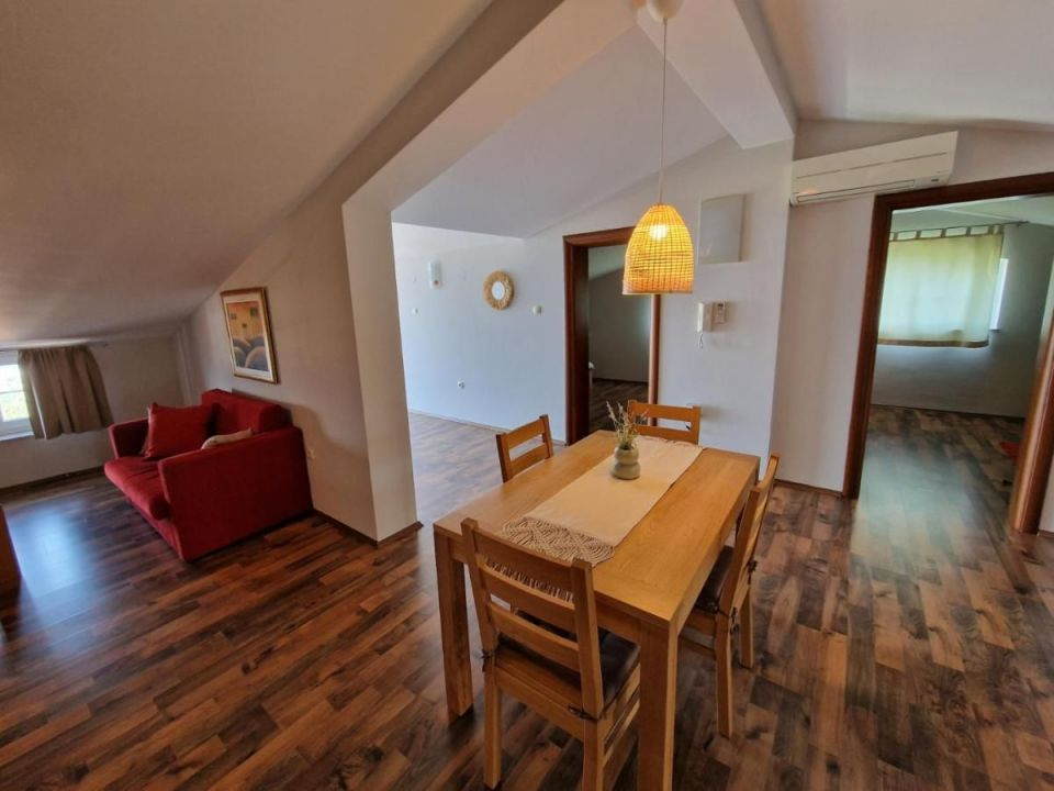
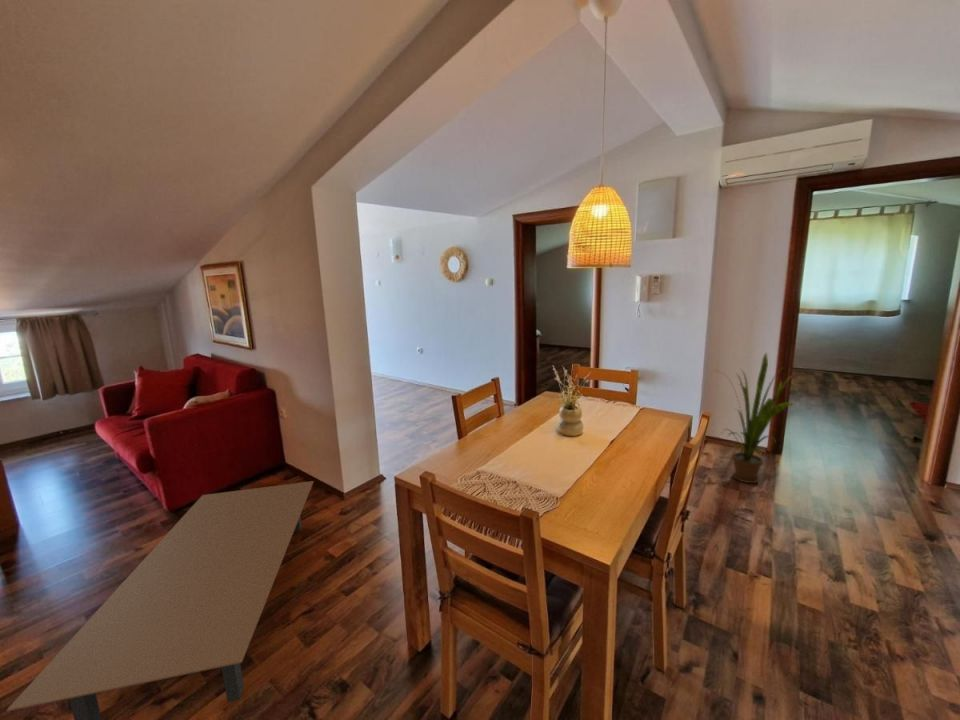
+ coffee table [5,480,314,720]
+ house plant [714,352,796,484]
